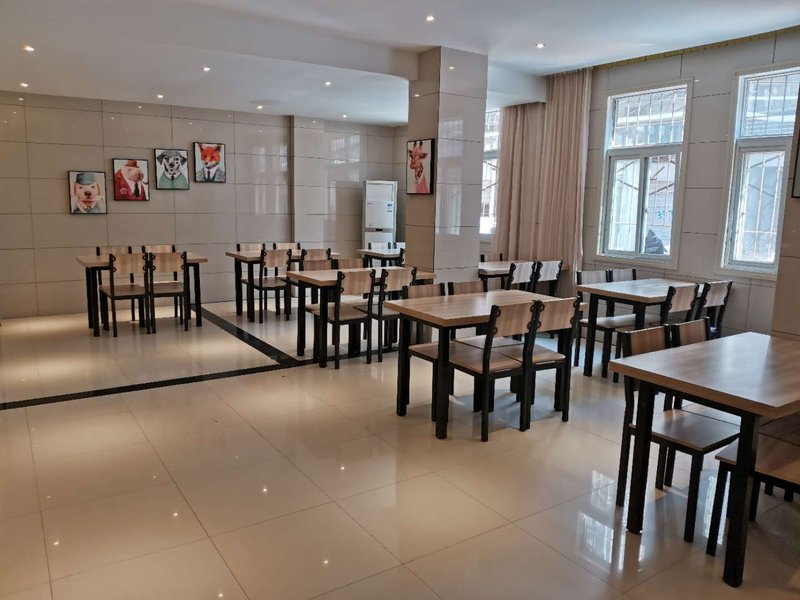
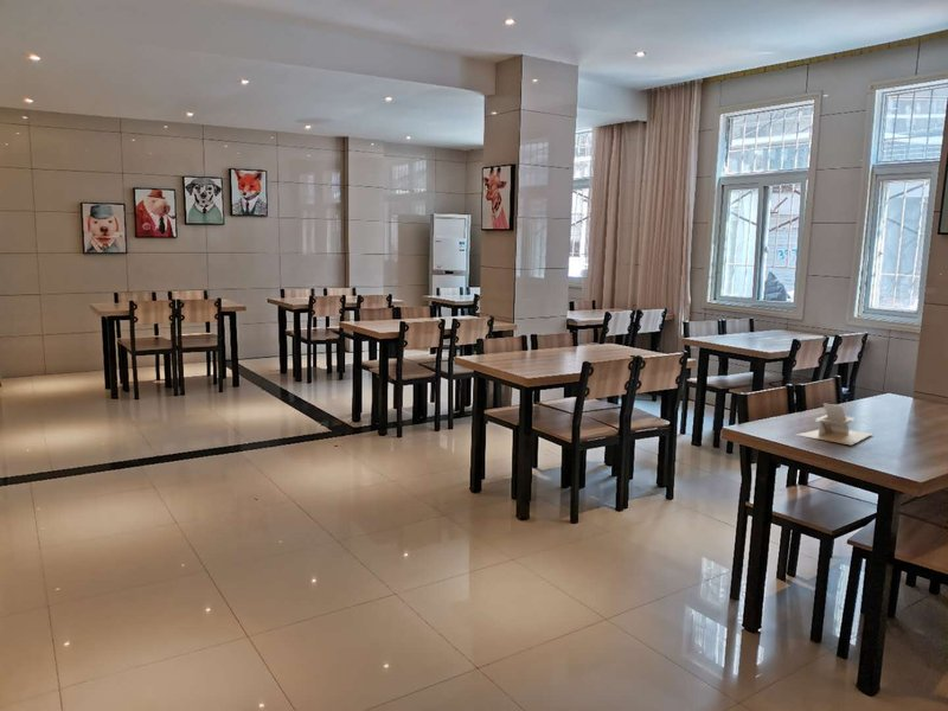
+ napkin holder [795,402,873,447]
